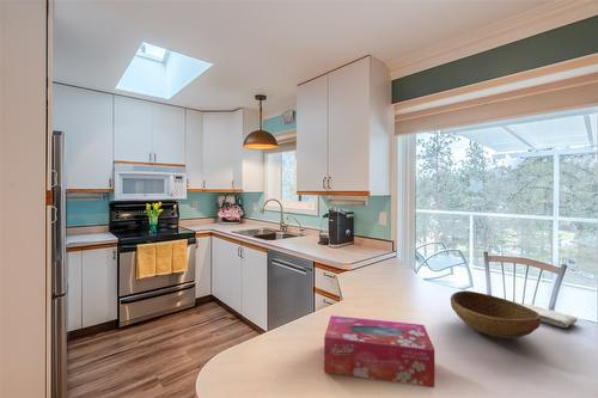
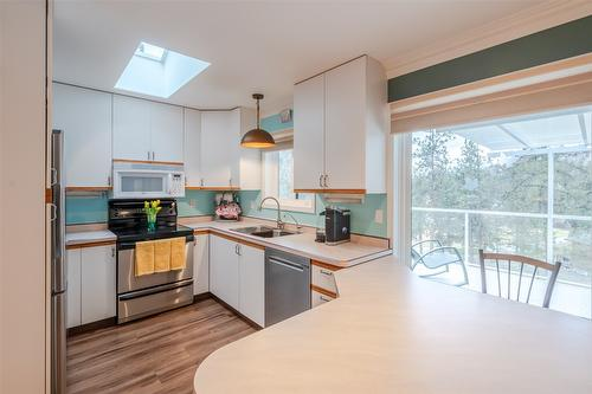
- tissue box [323,314,435,388]
- washcloth [524,302,578,329]
- bowl [450,289,542,339]
